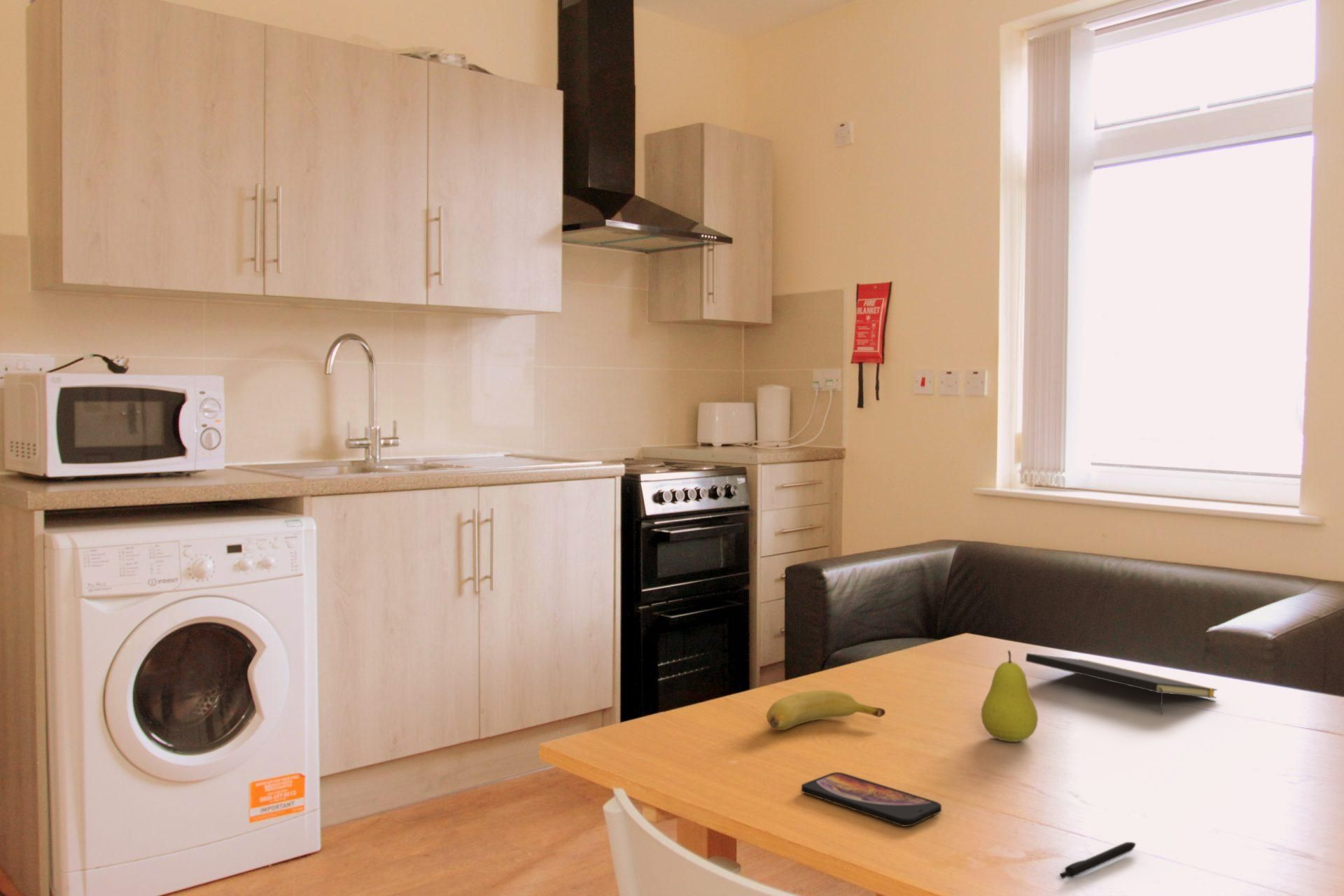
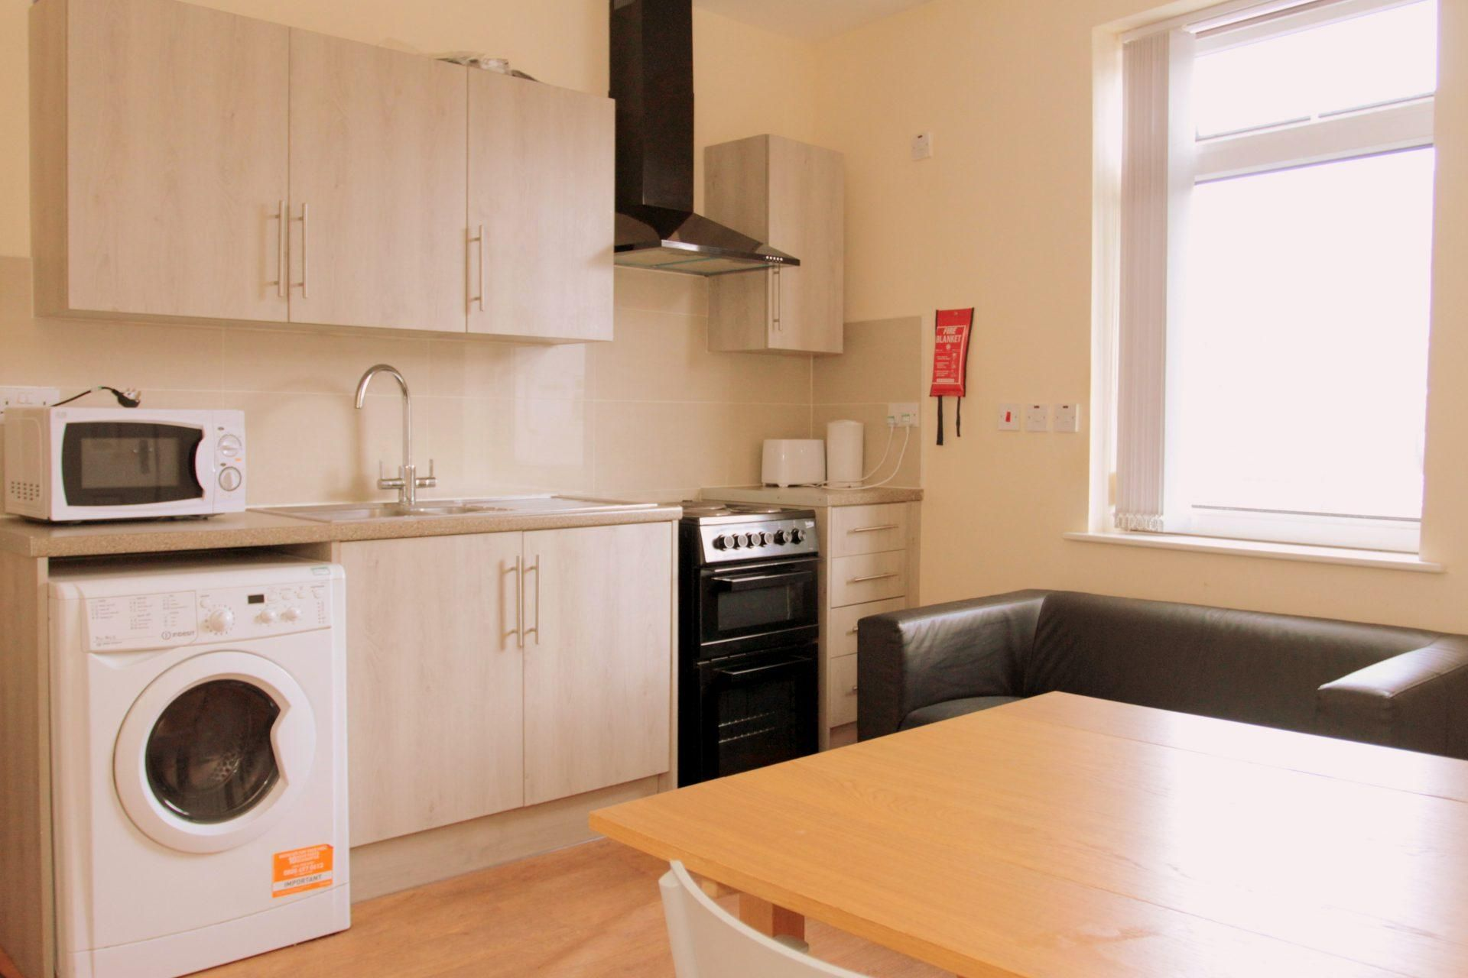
- fruit [981,650,1039,743]
- notepad [1025,652,1218,715]
- smartphone [801,771,942,827]
- banana [766,689,886,731]
- pen [1059,841,1137,879]
